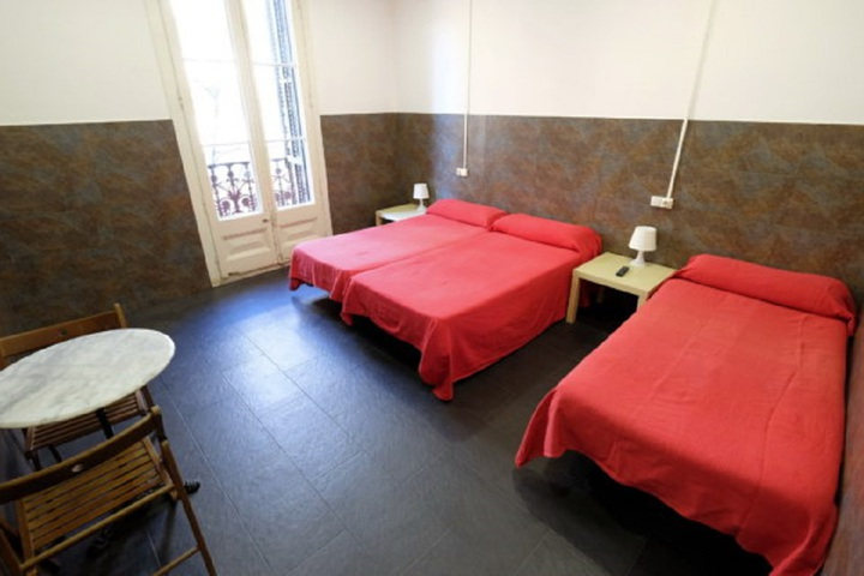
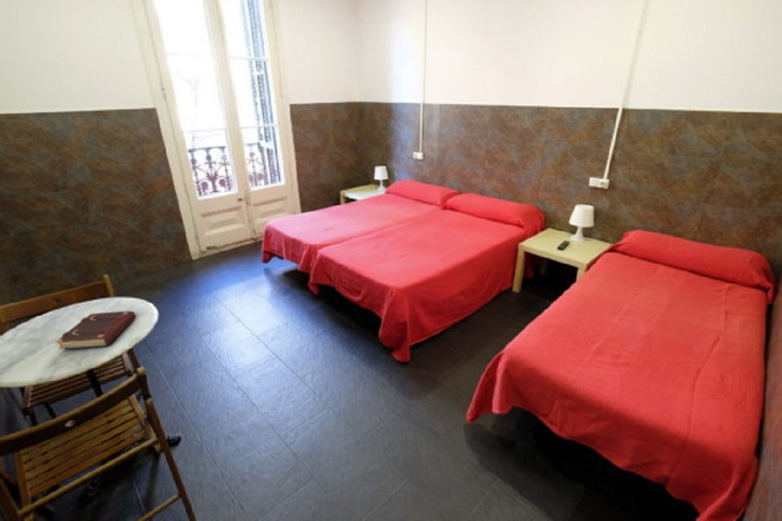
+ book [54,310,137,351]
